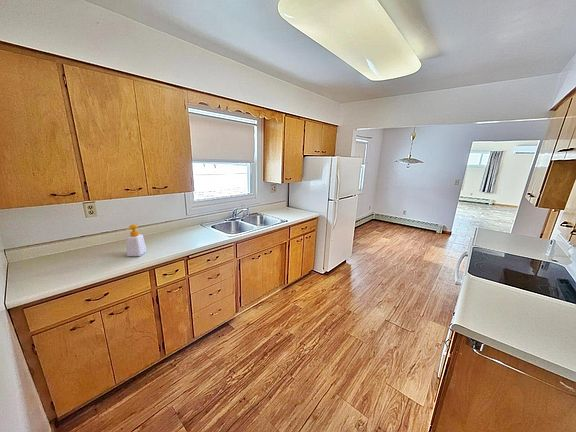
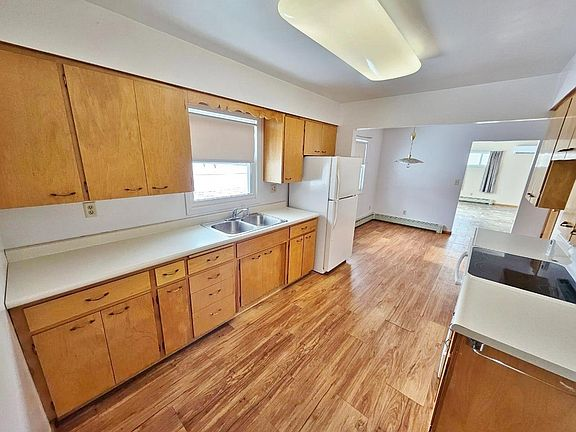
- soap bottle [124,224,147,257]
